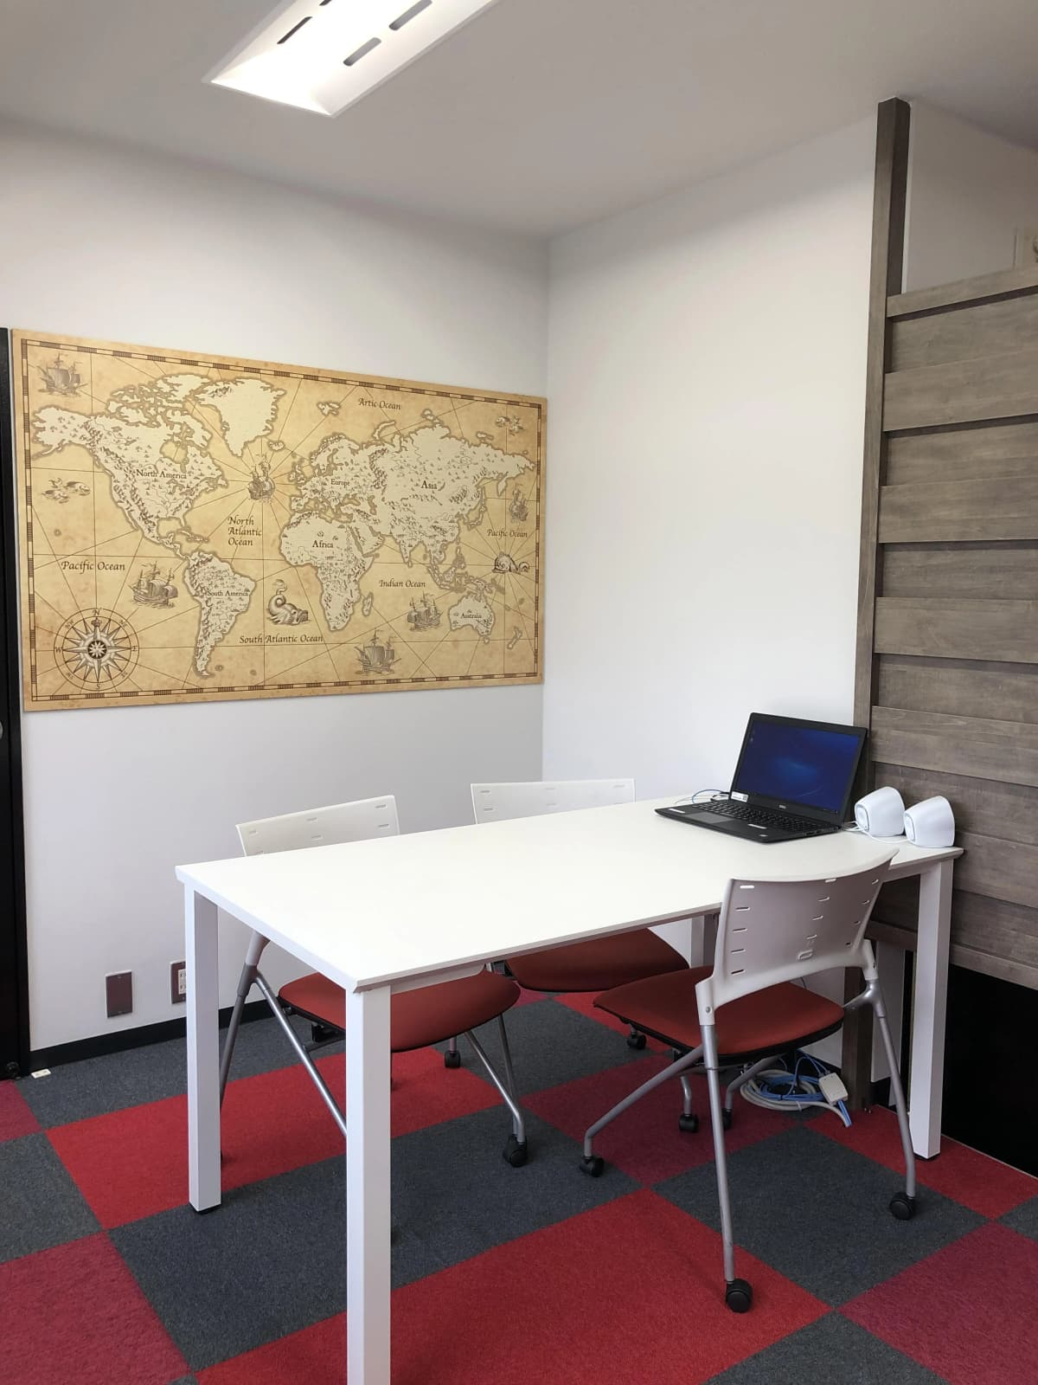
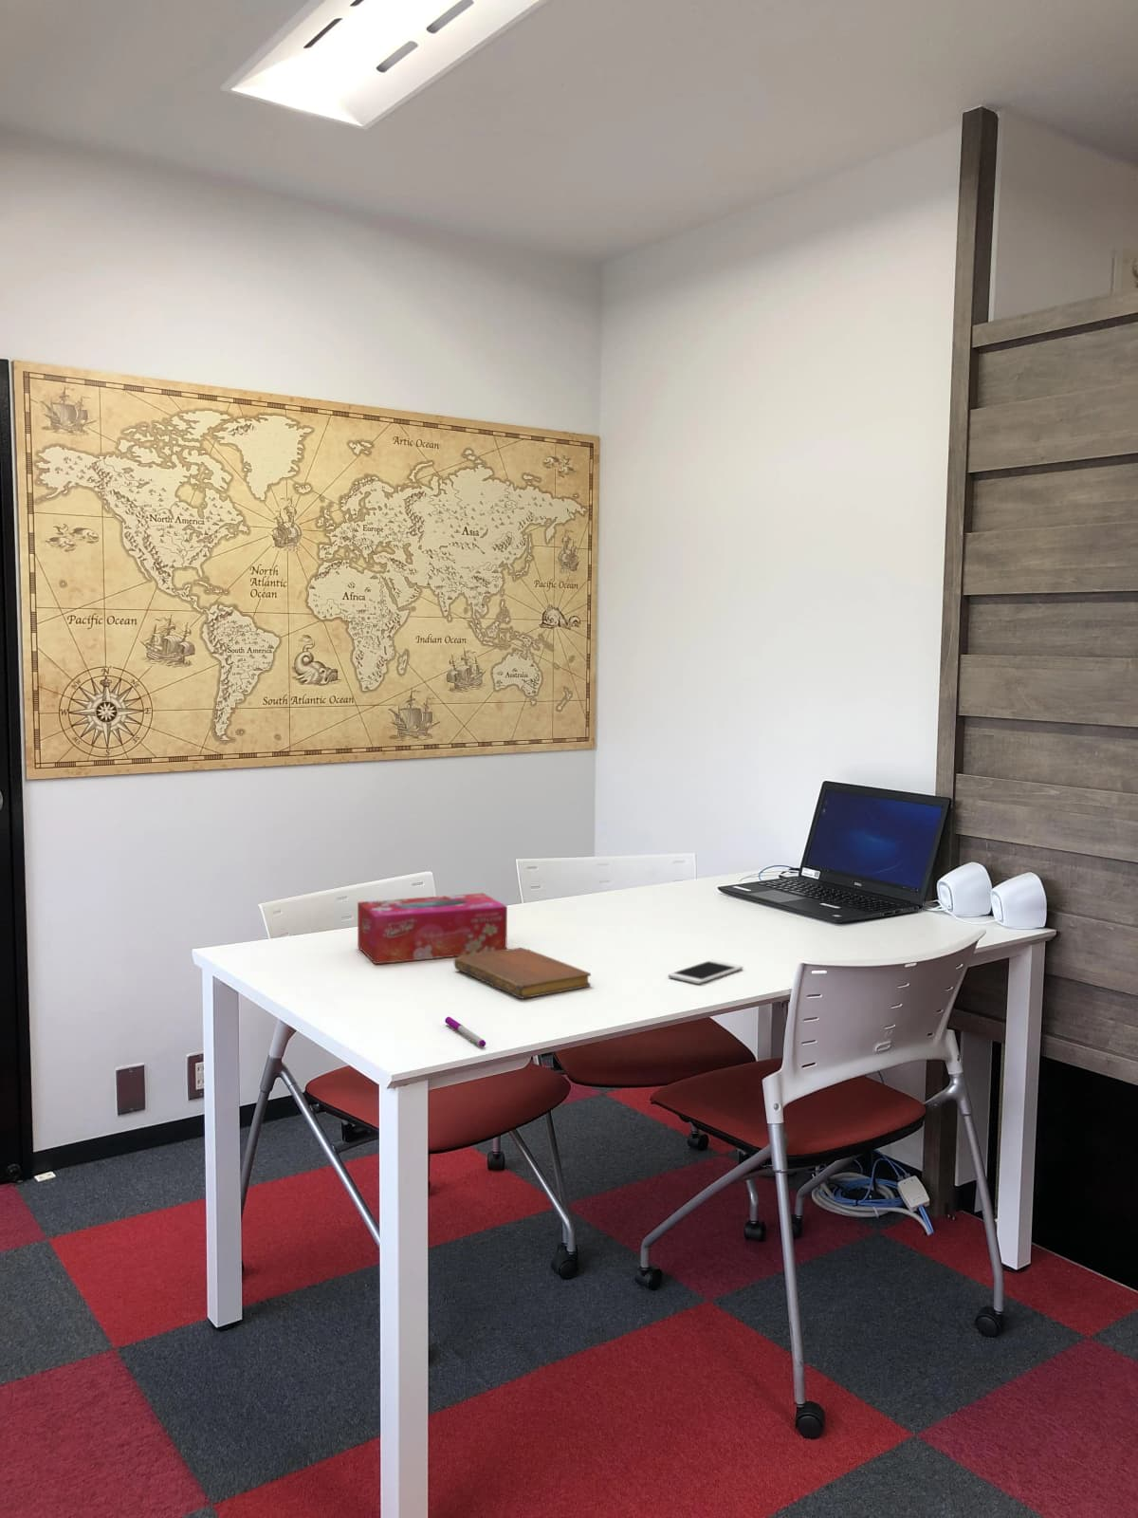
+ pen [443,1016,487,1047]
+ tissue box [356,892,508,965]
+ notebook [453,947,592,999]
+ cell phone [668,959,744,985]
